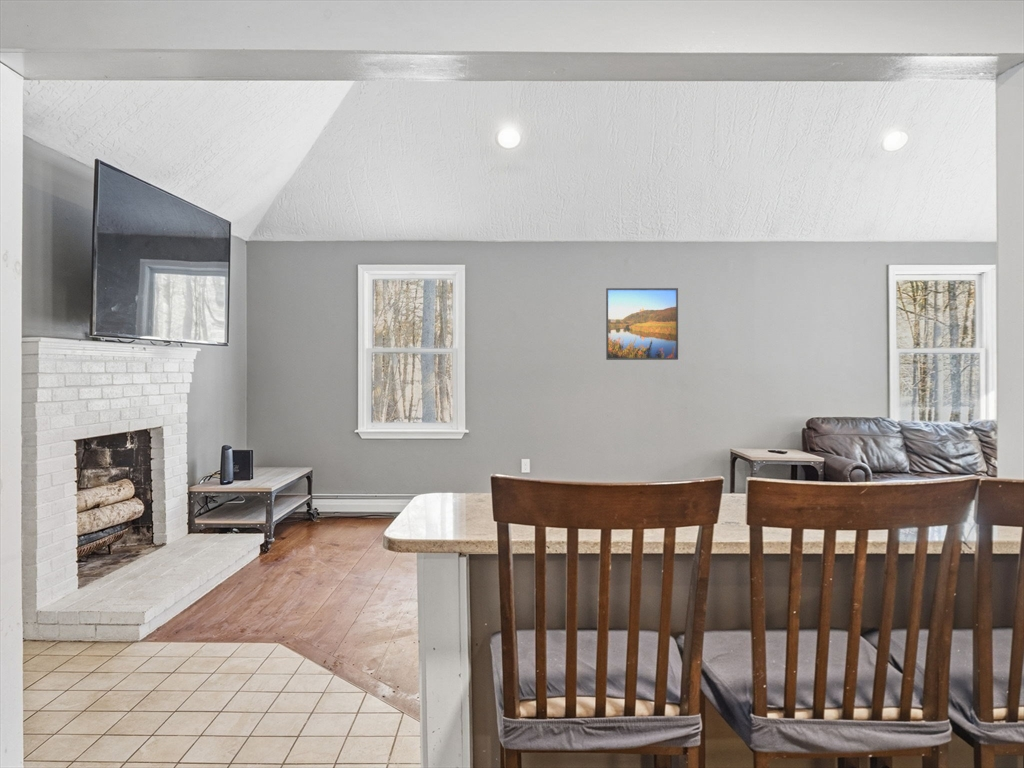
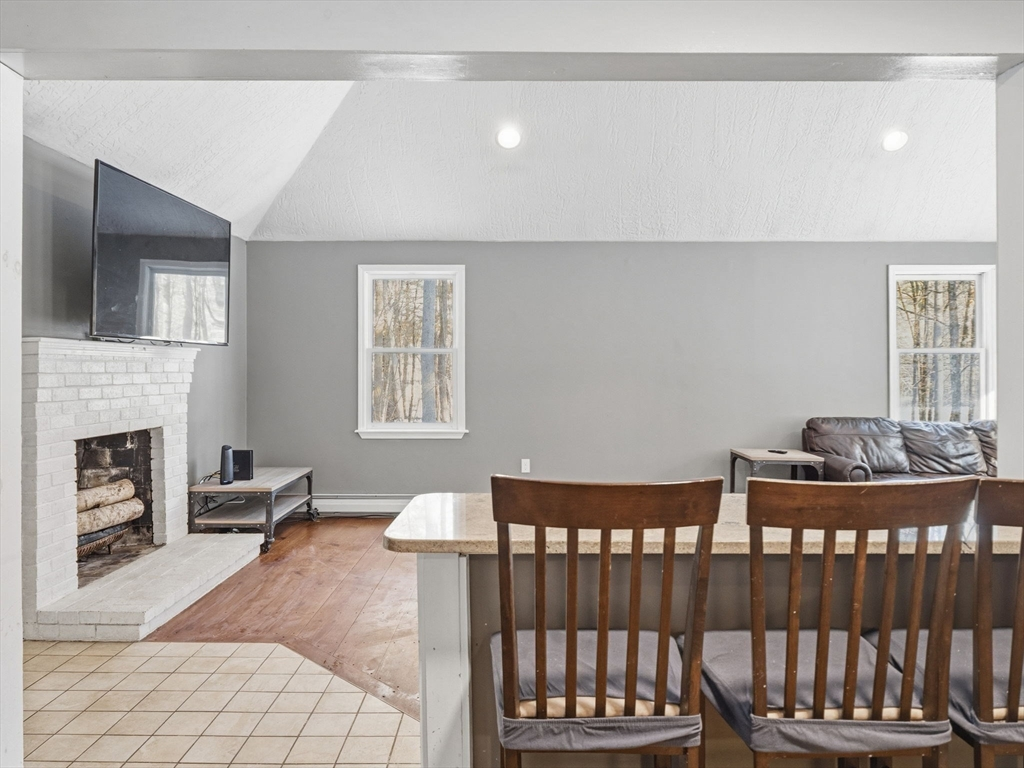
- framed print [605,287,679,361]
